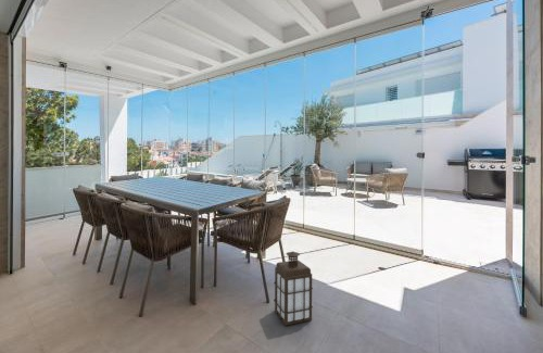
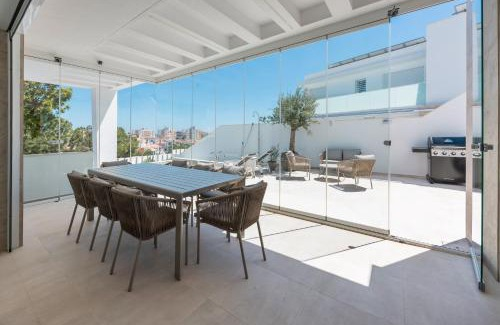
- lantern [273,251,314,326]
